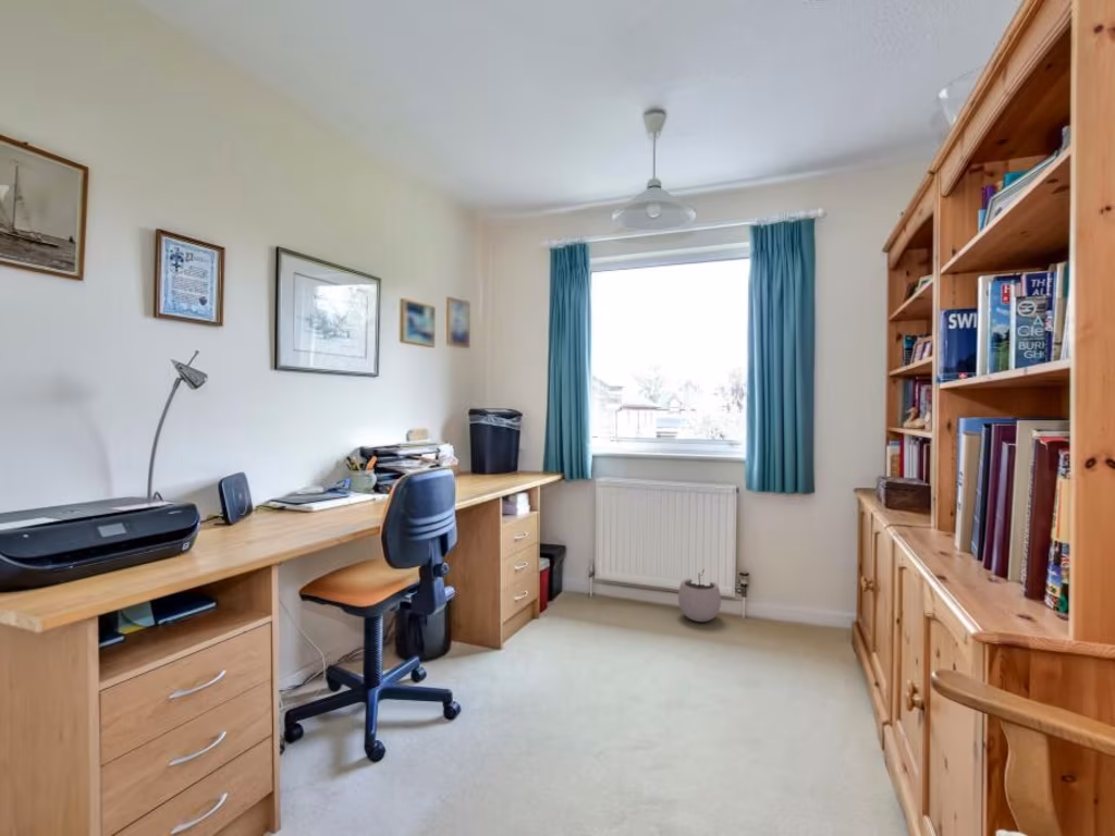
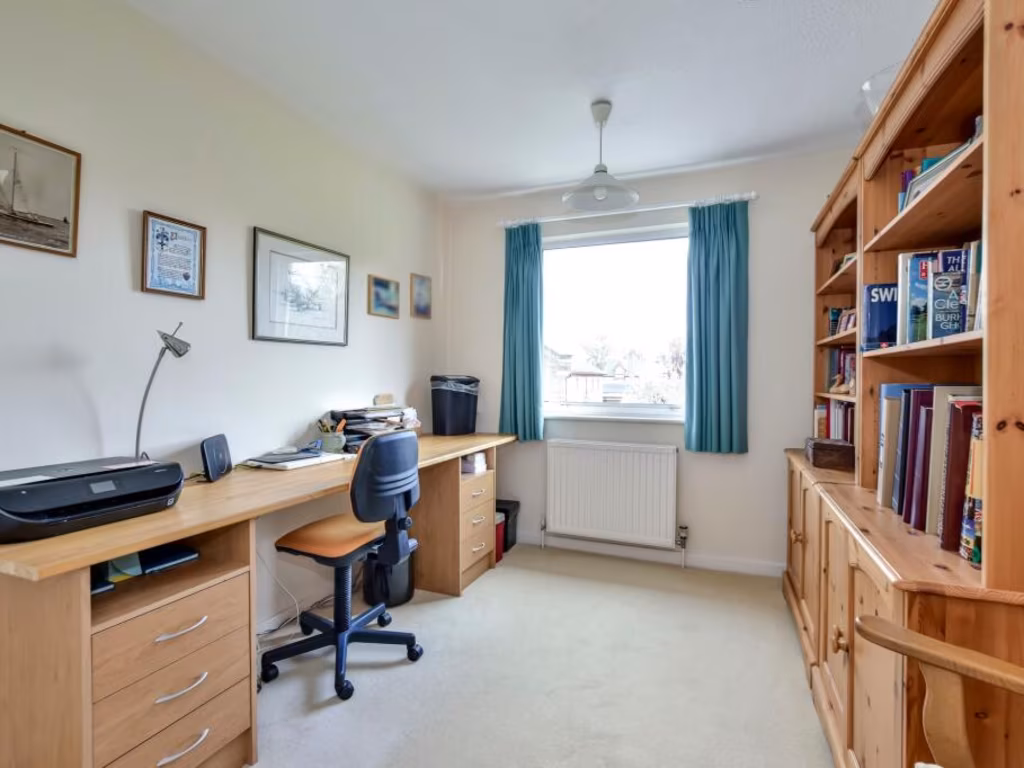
- plant pot [677,567,722,623]
